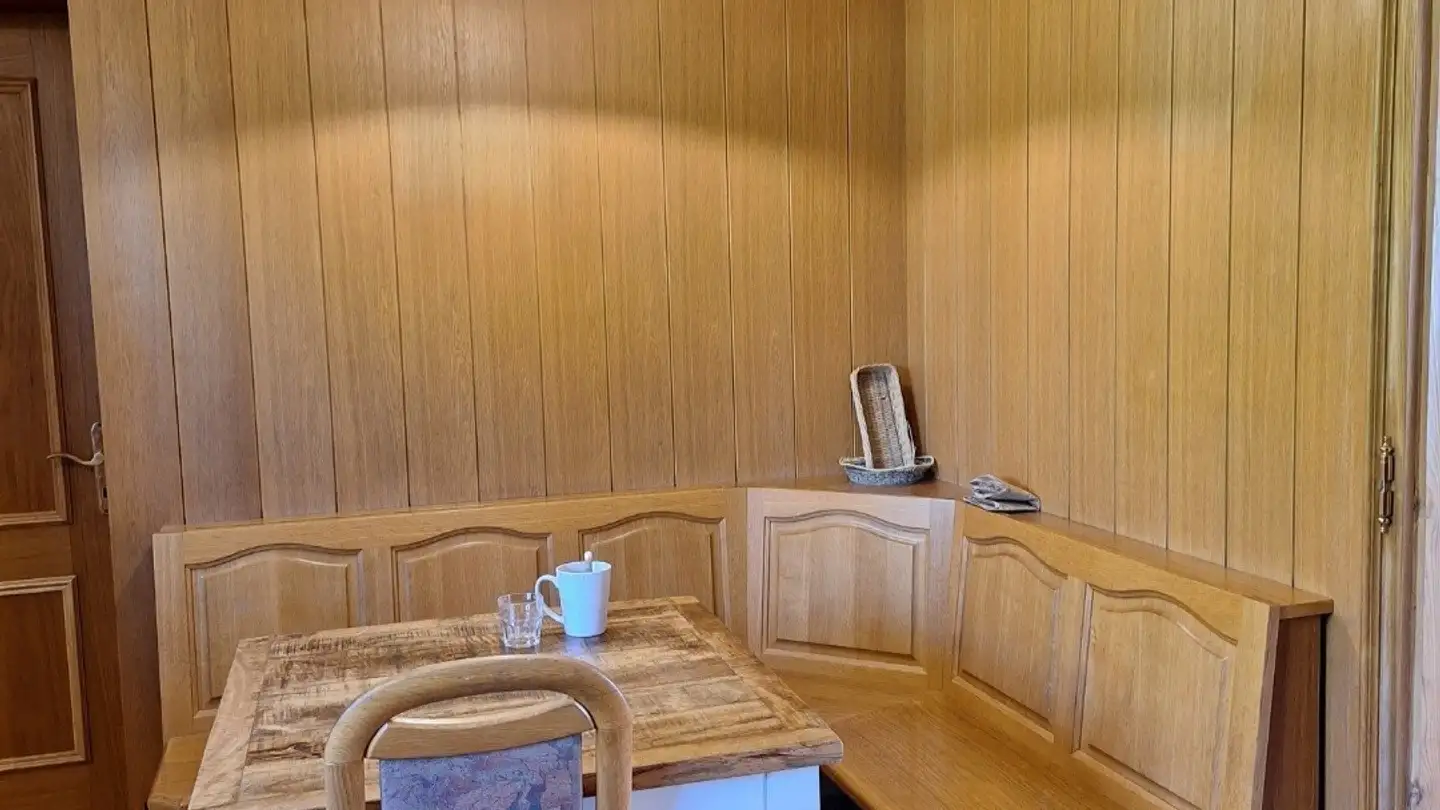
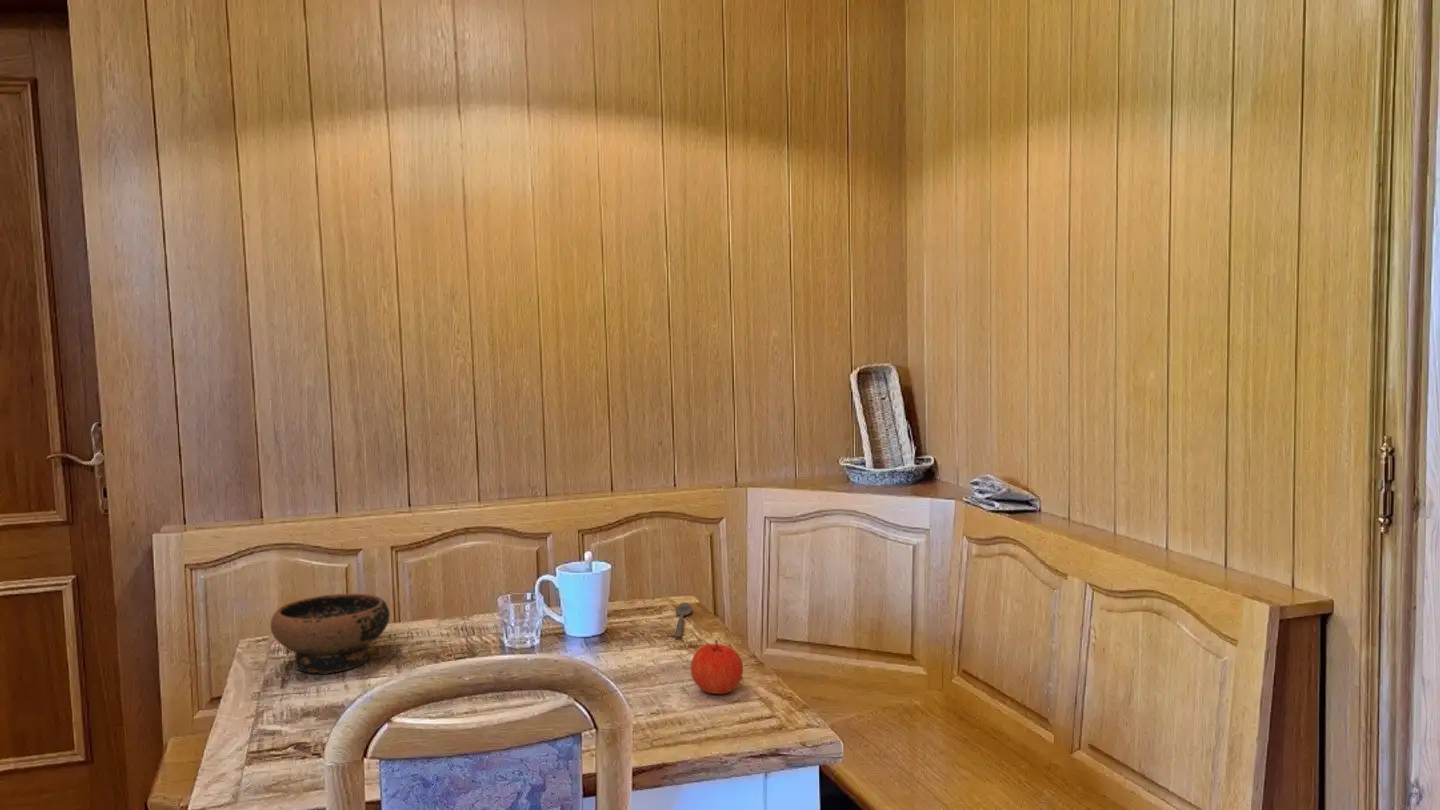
+ bowl [270,593,391,674]
+ spoon [673,602,693,638]
+ apple [690,639,744,695]
